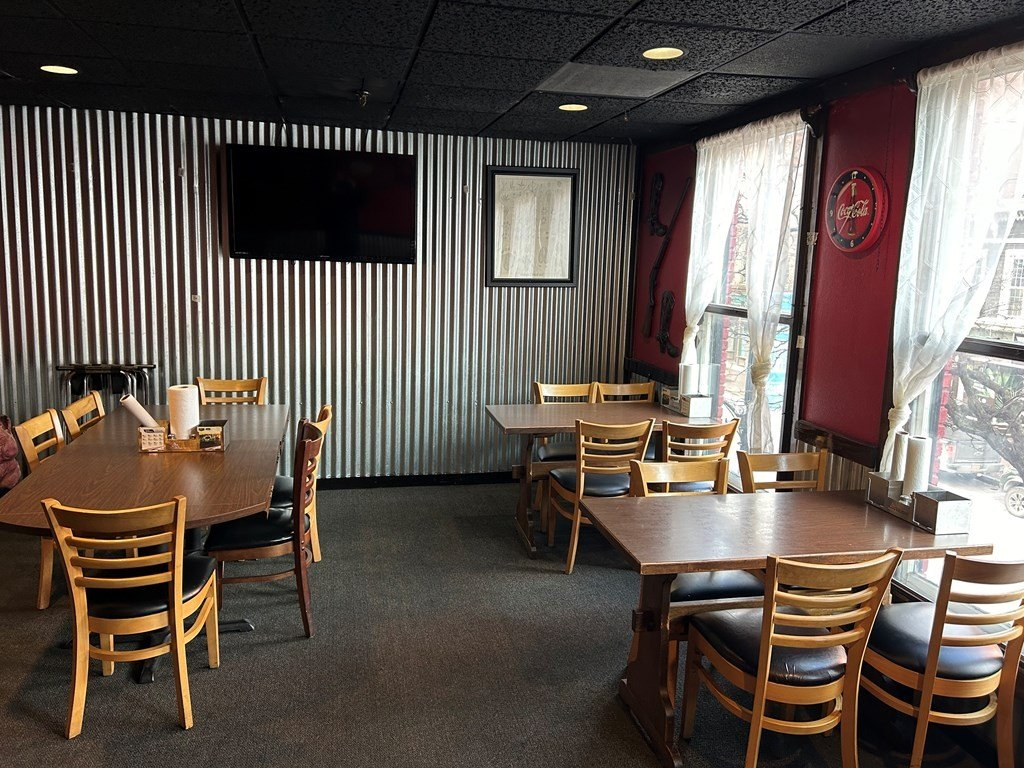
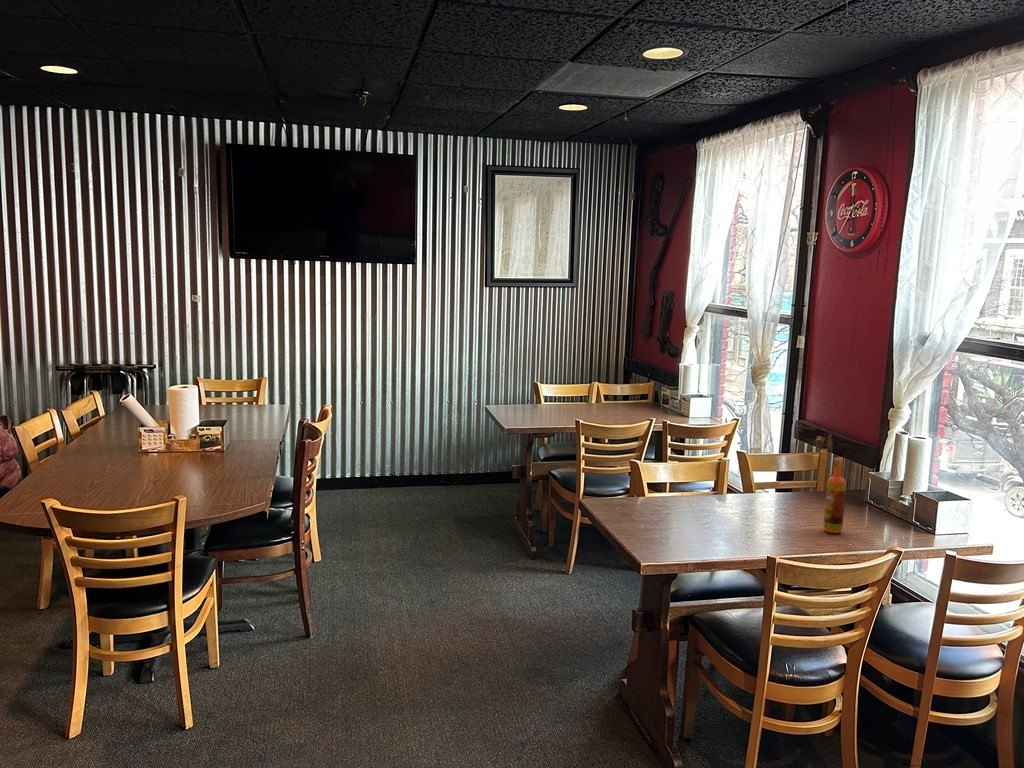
+ hot sauce [822,457,847,534]
